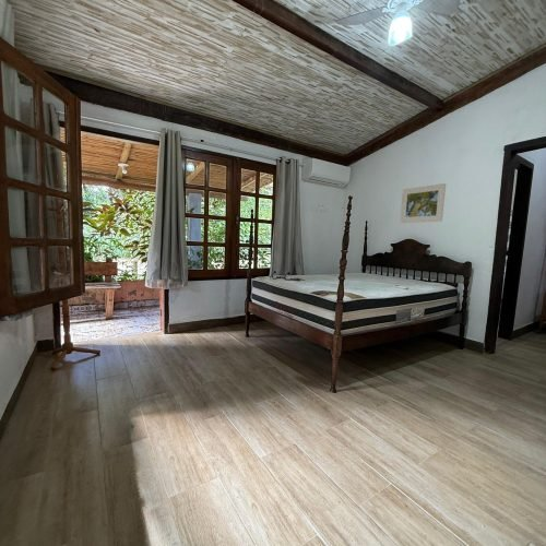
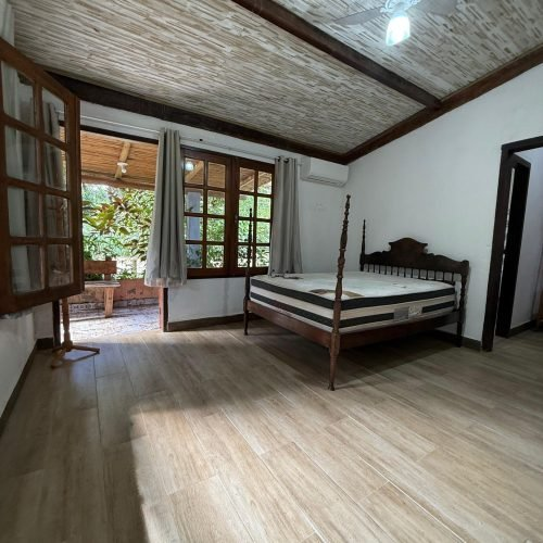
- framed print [399,182,447,224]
